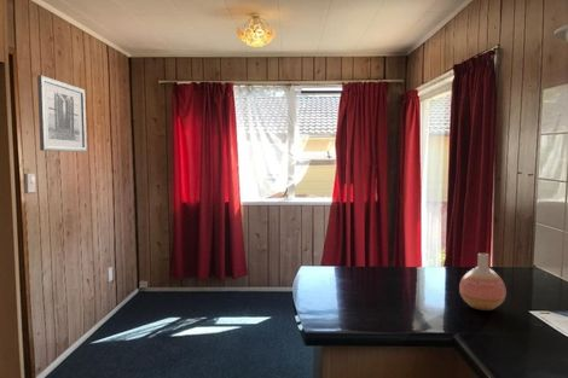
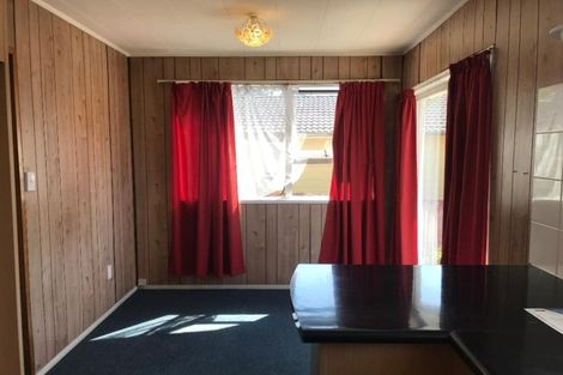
- vase [458,252,508,312]
- wall art [36,74,88,153]
